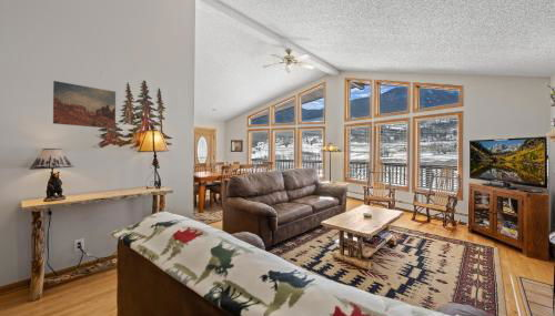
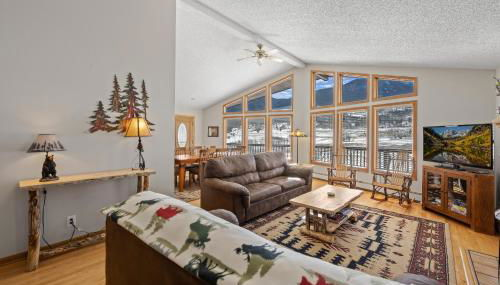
- wall art [52,80,117,130]
